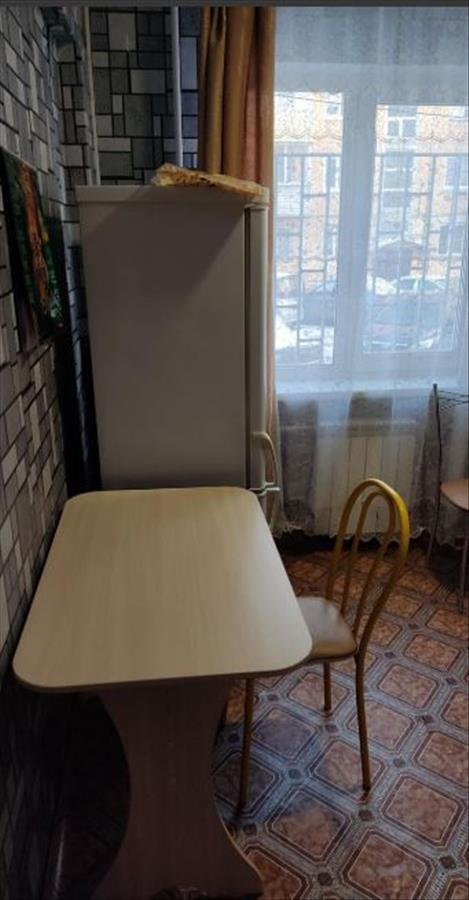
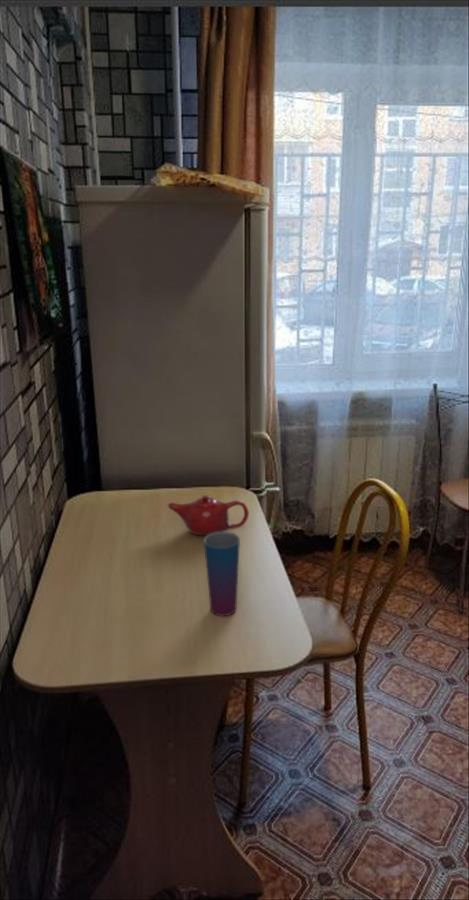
+ cup [203,531,241,617]
+ teapot [166,494,250,536]
